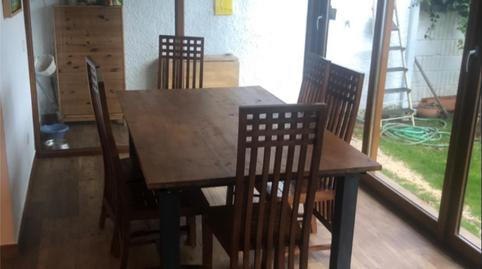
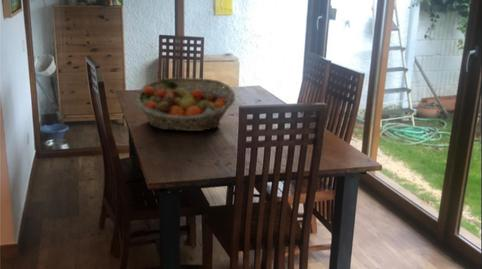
+ fruit basket [134,77,236,132]
